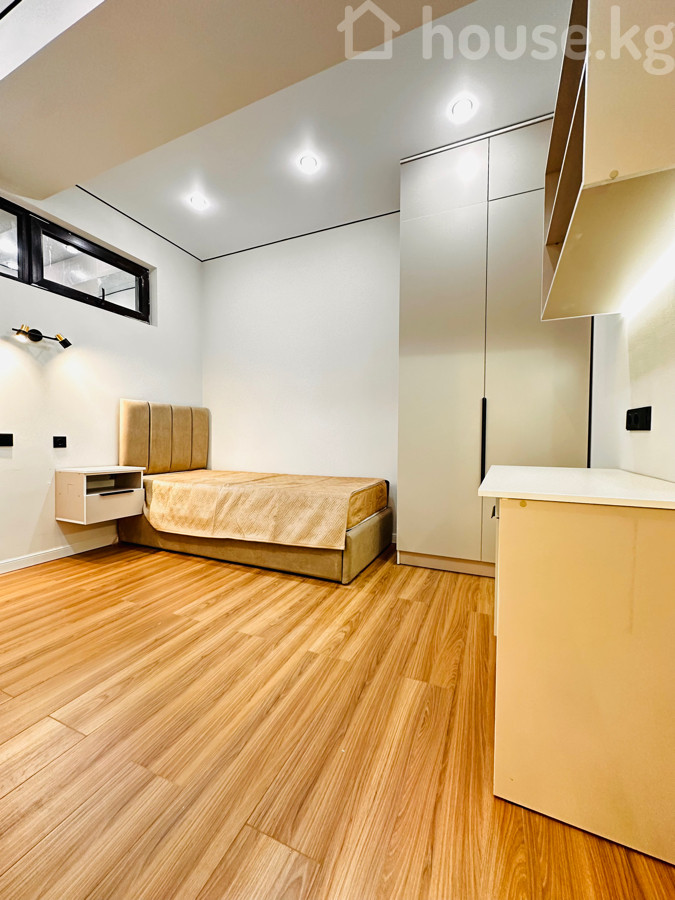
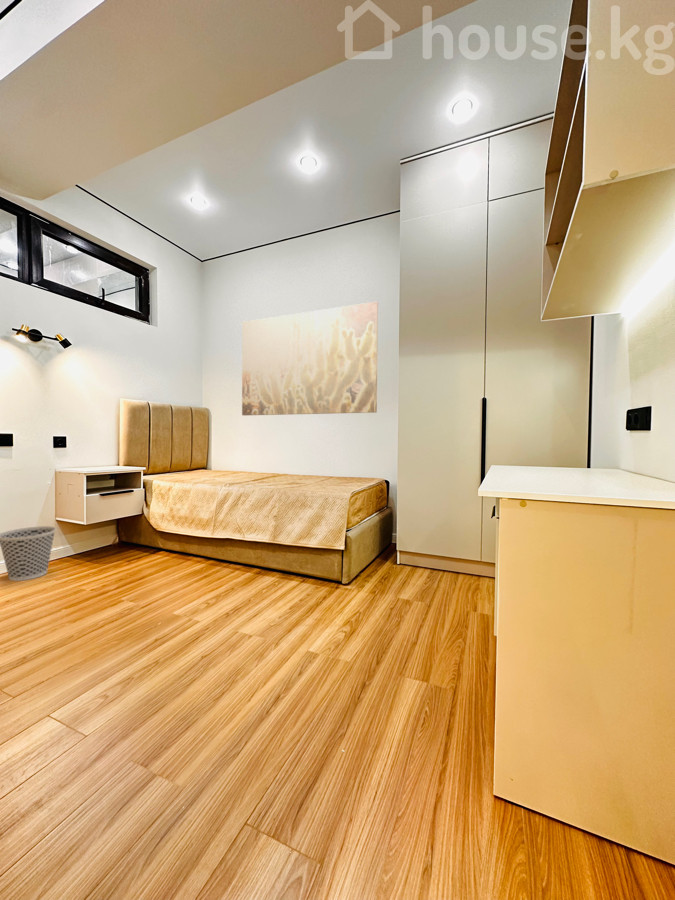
+ wastebasket [0,525,57,582]
+ wall art [241,301,379,416]
